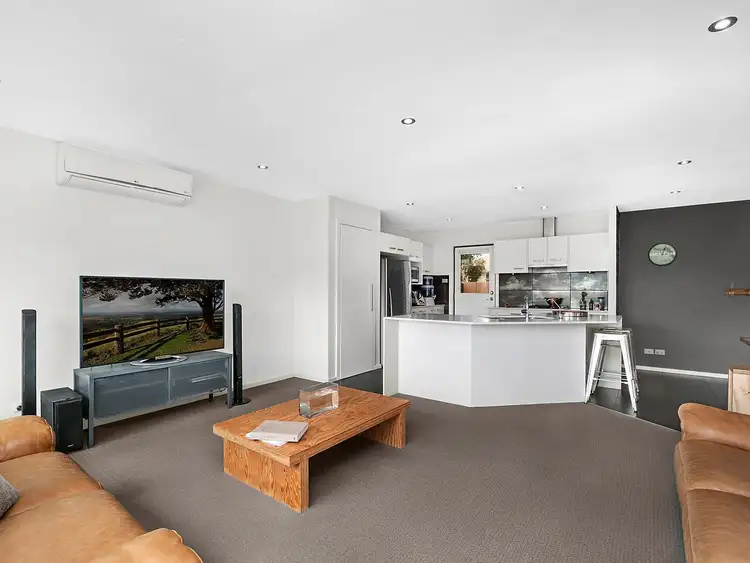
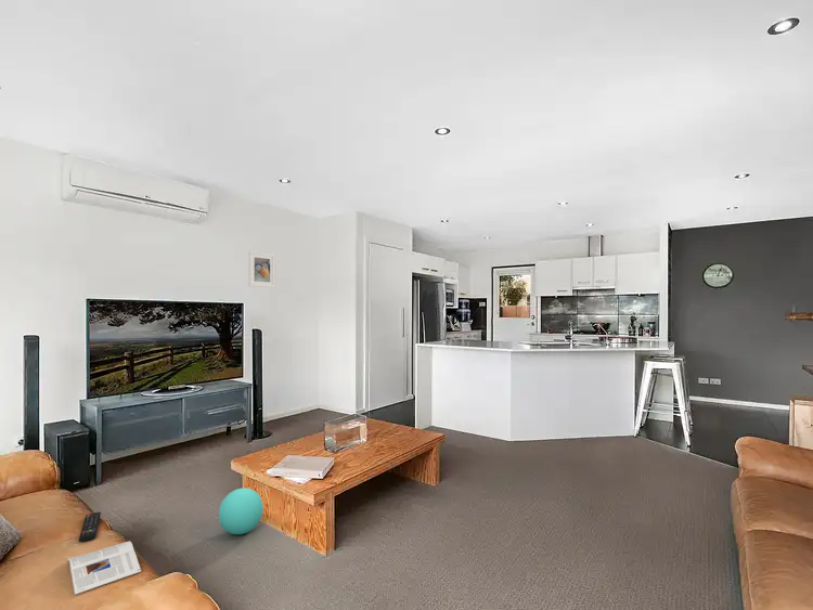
+ magazine [66,540,142,596]
+ remote control [78,511,102,543]
+ ball [218,486,264,536]
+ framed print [248,250,275,288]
